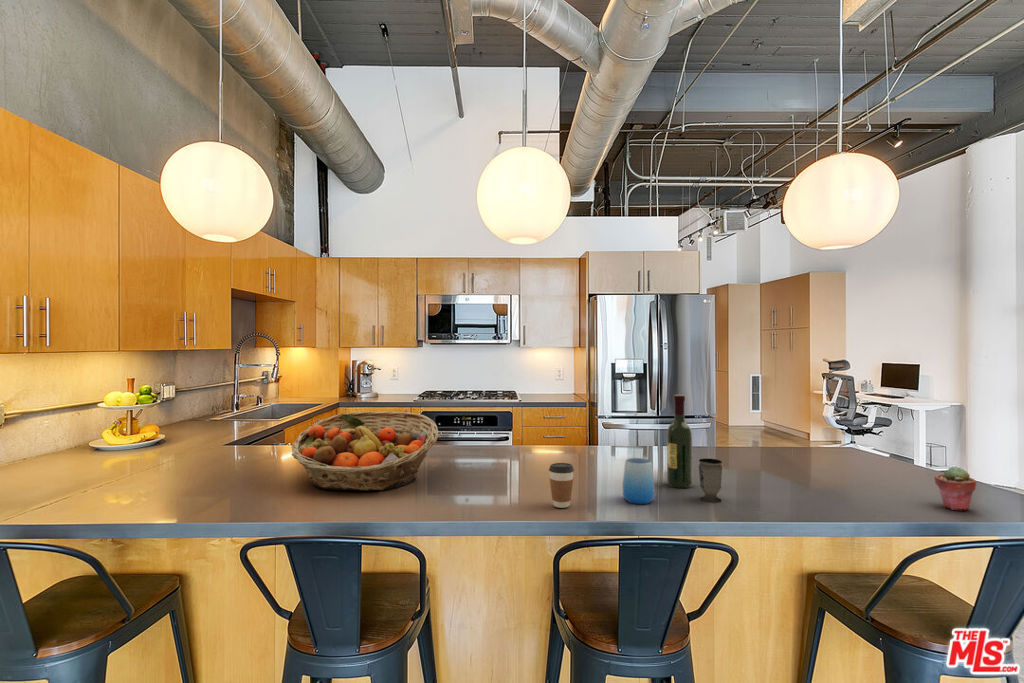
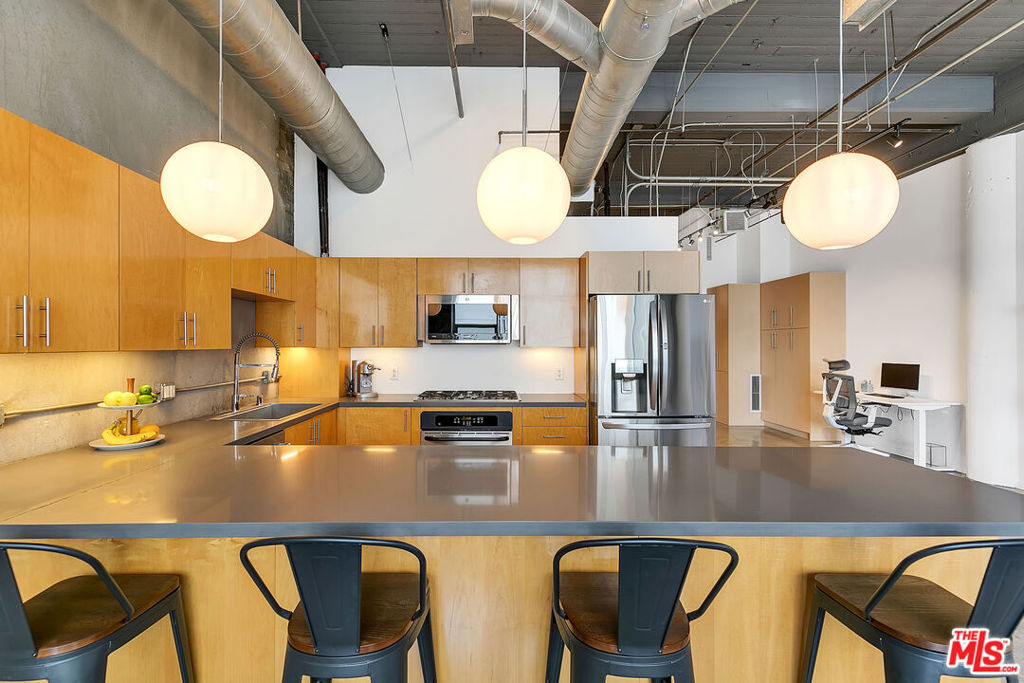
- coffee cup [548,462,575,509]
- cup [622,457,655,505]
- fruit basket [290,411,439,492]
- cup [698,458,723,504]
- potted succulent [934,465,977,511]
- wine bottle [666,394,693,489]
